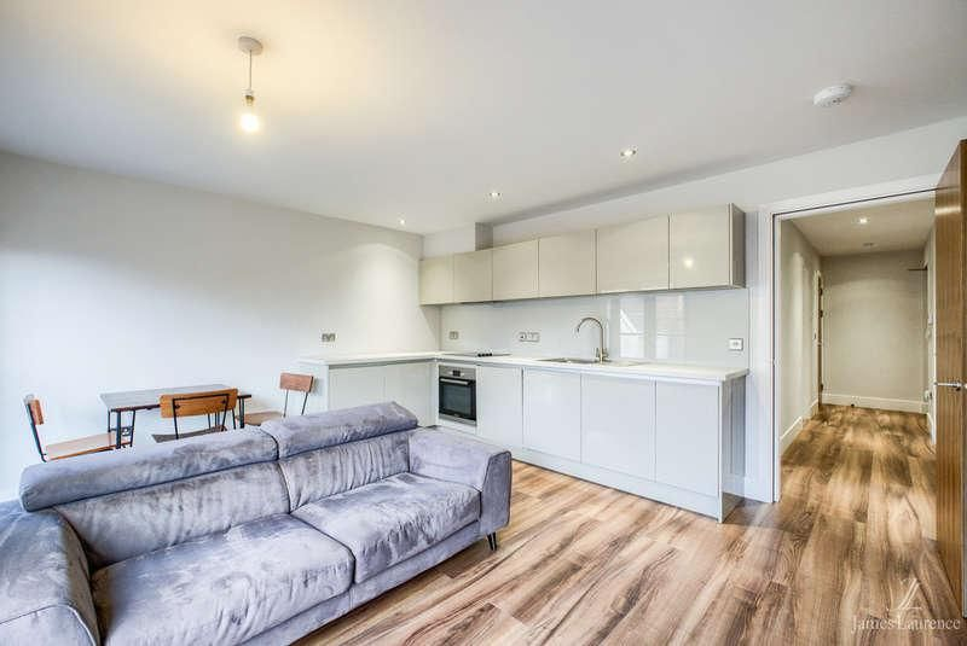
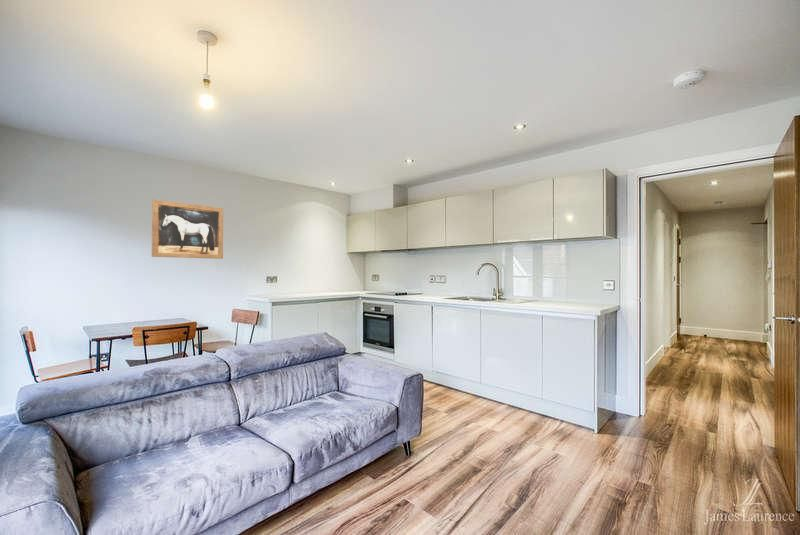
+ wall art [151,199,224,260]
